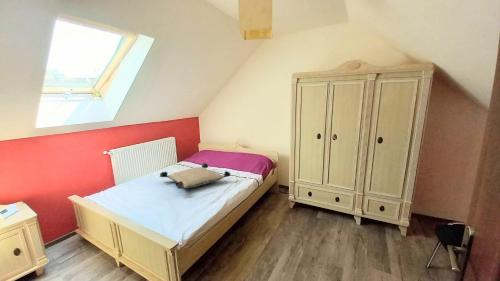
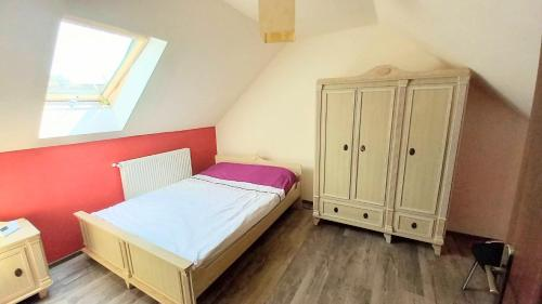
- pillow [159,162,231,190]
